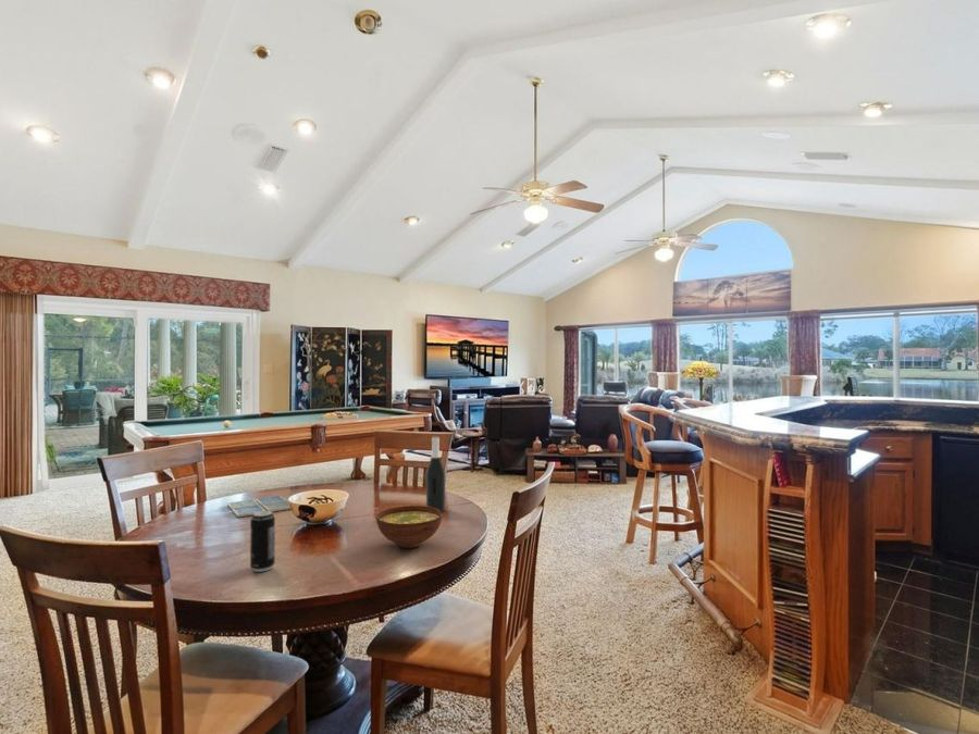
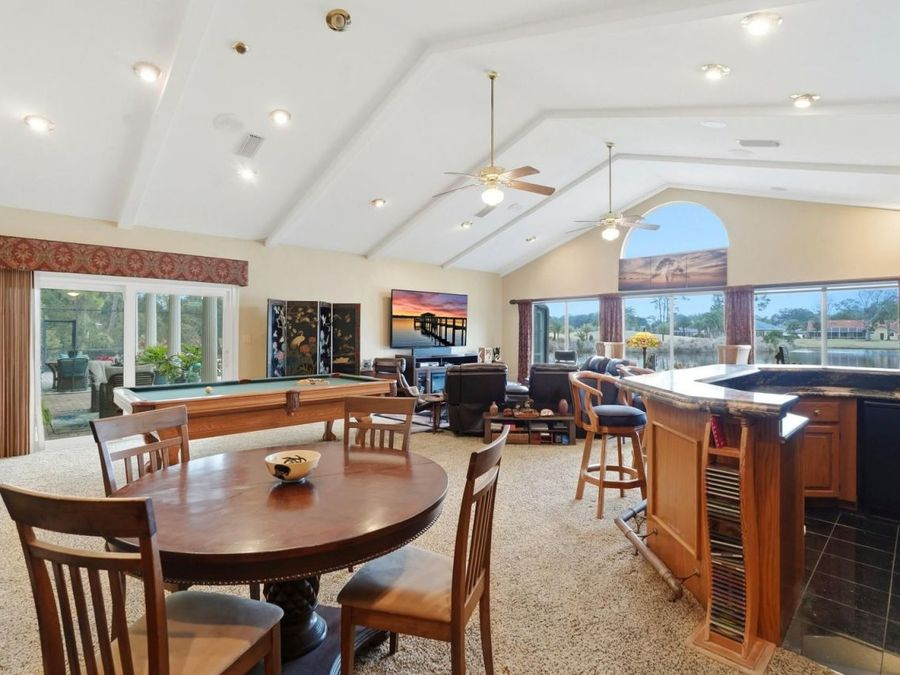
- drink coaster [226,495,292,519]
- beverage can [249,510,276,573]
- wine bottle [425,435,446,513]
- bowl [375,505,444,549]
